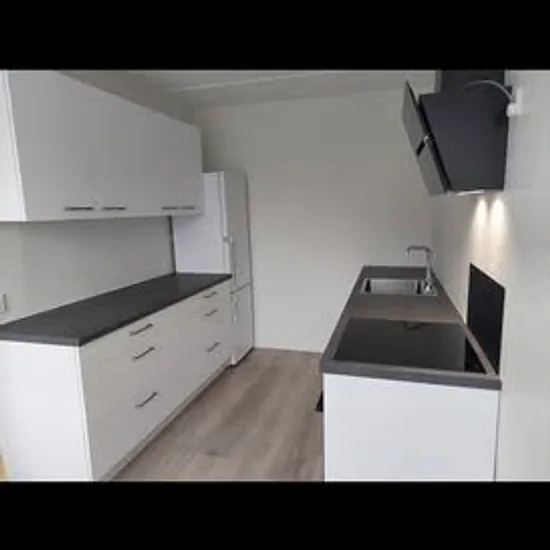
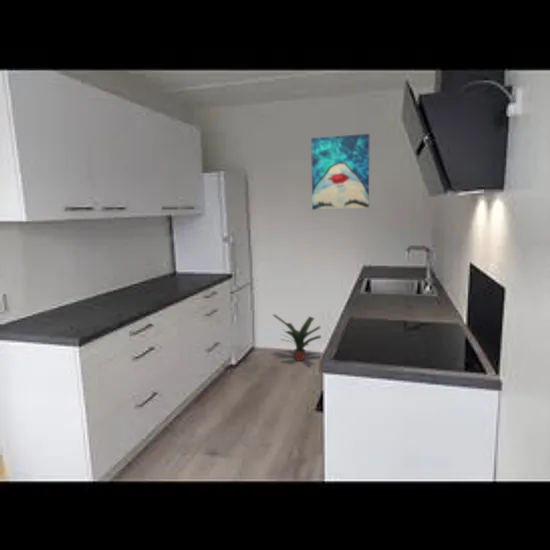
+ potted plant [272,313,323,362]
+ wall art [310,133,370,211]
